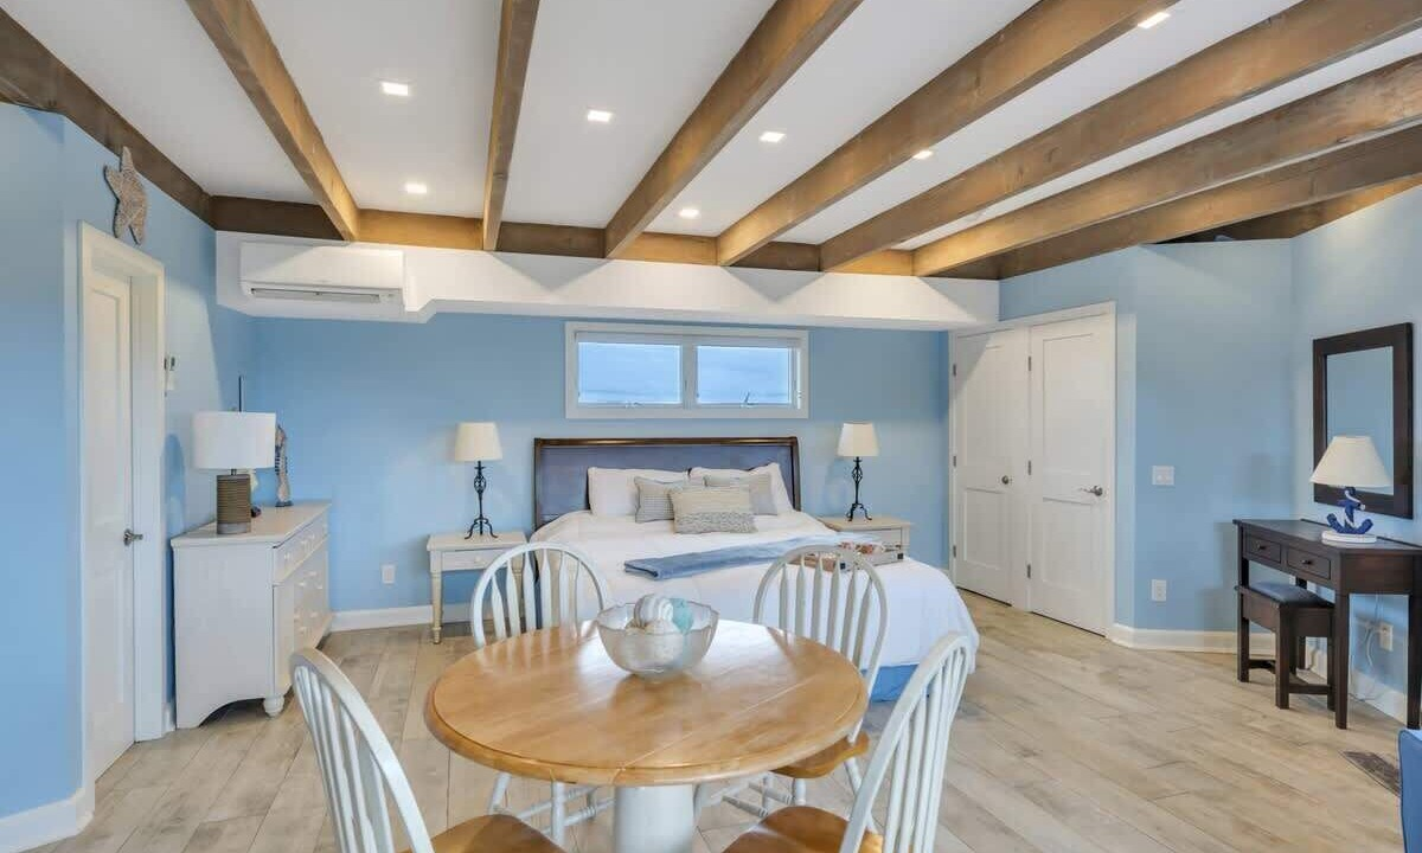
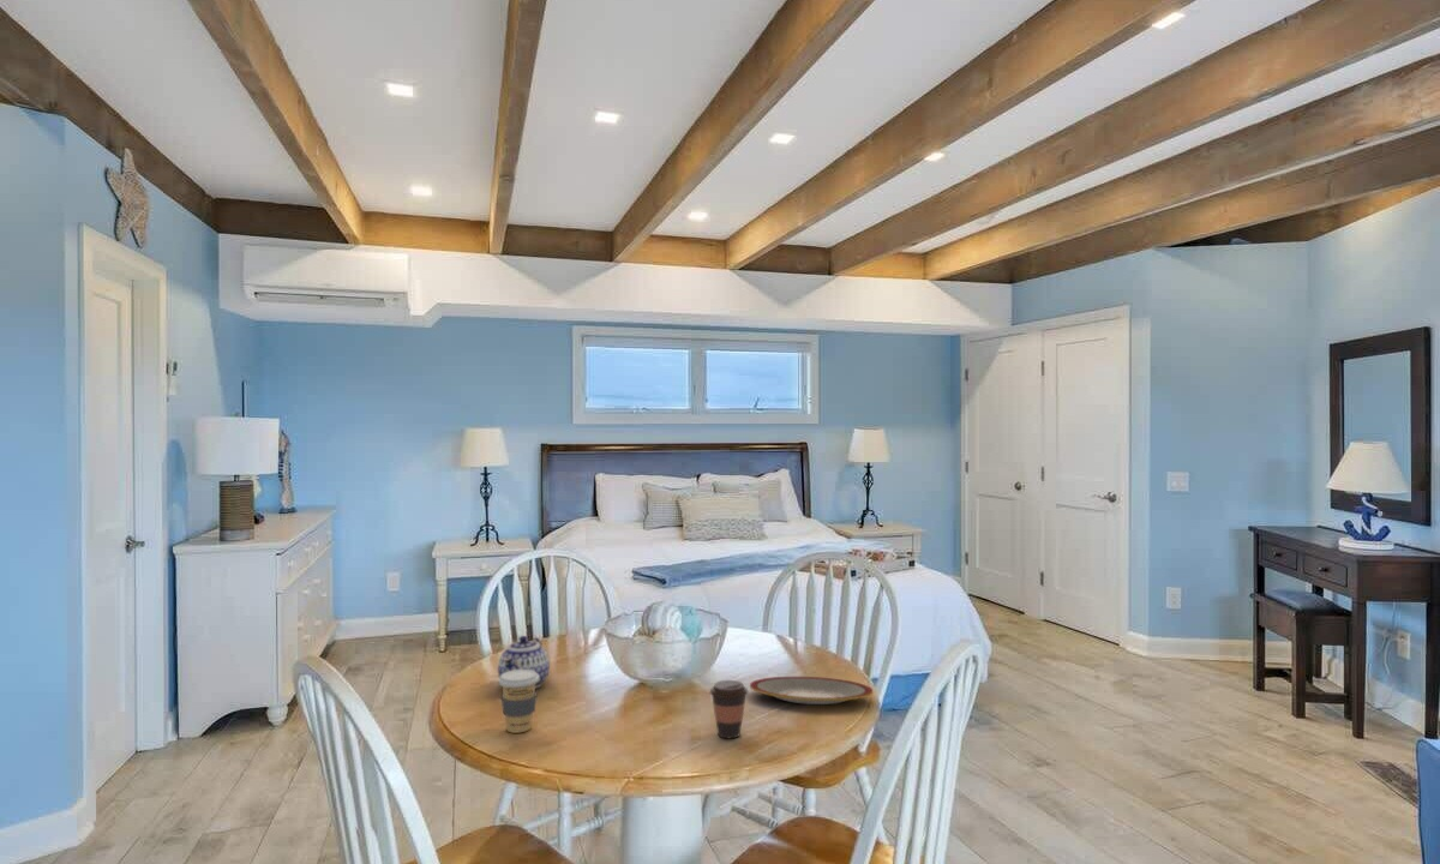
+ teapot [497,635,551,690]
+ coffee cup [708,679,749,739]
+ plate [749,676,874,706]
+ coffee cup [497,670,539,734]
